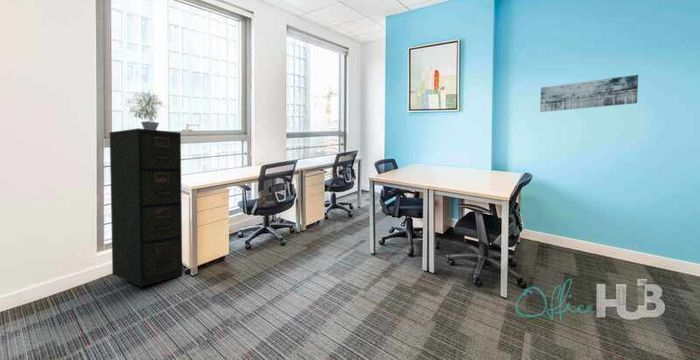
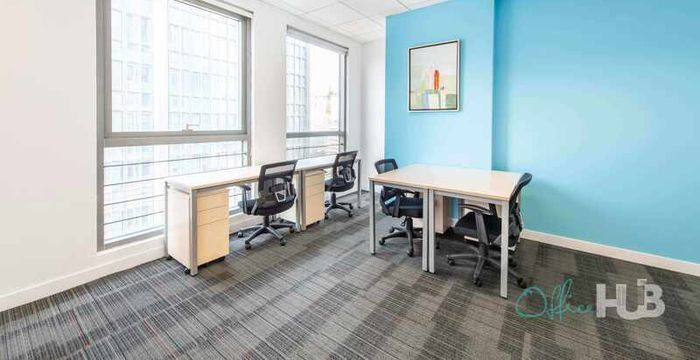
- potted plant [125,89,167,130]
- wall art [539,74,639,113]
- filing cabinet [109,127,183,288]
